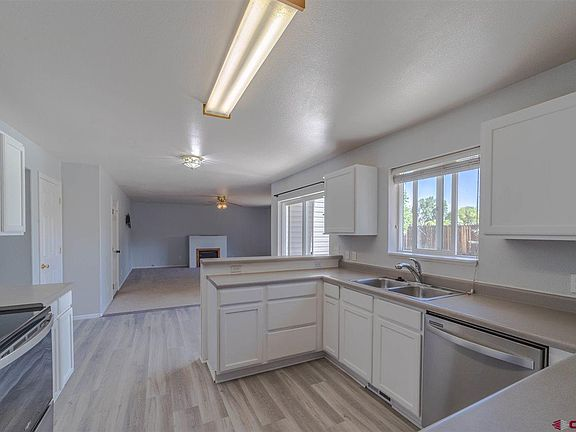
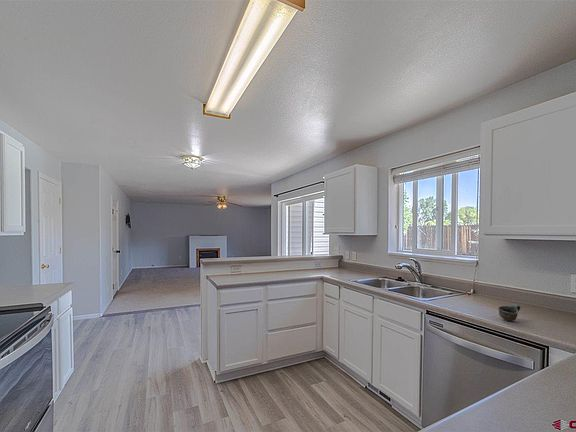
+ cup [497,303,521,322]
